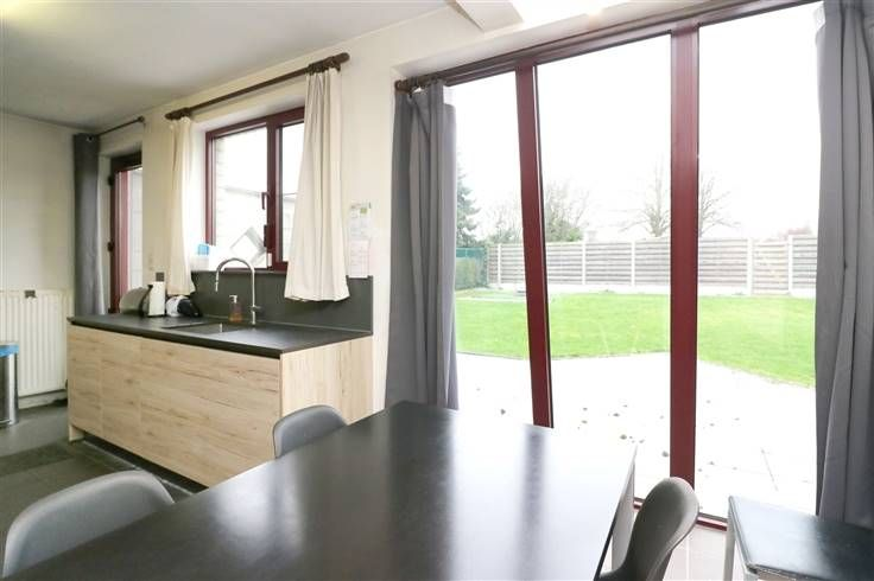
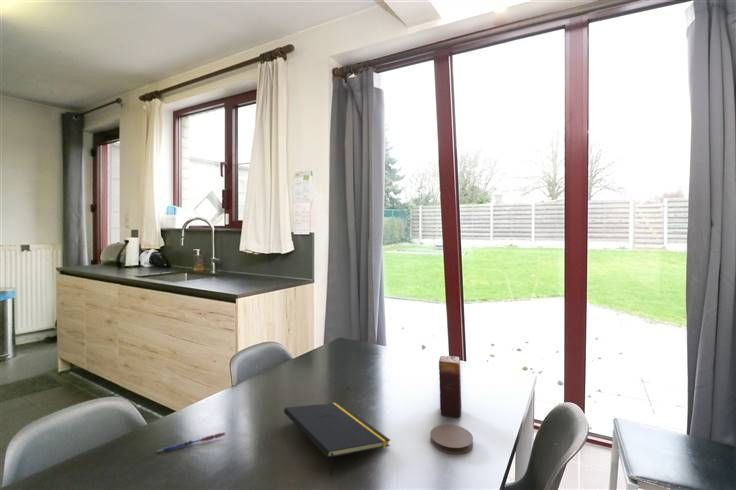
+ notepad [283,402,391,476]
+ coaster [429,423,474,455]
+ pen [156,431,226,454]
+ candle [438,355,463,419]
